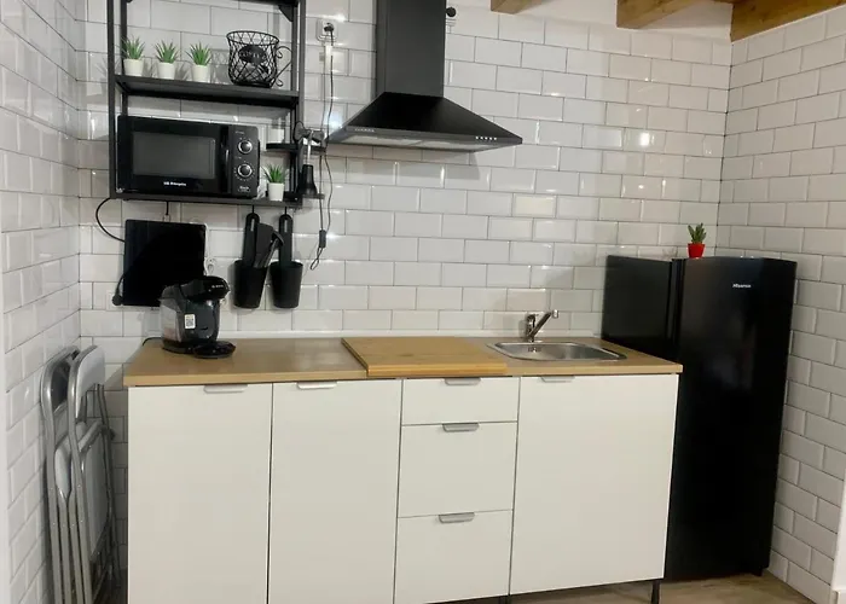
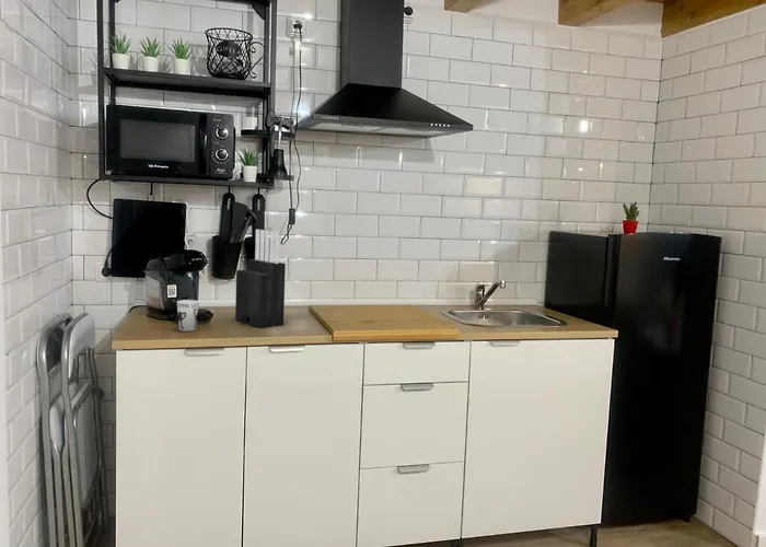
+ cup [176,299,200,333]
+ knife block [234,229,287,328]
